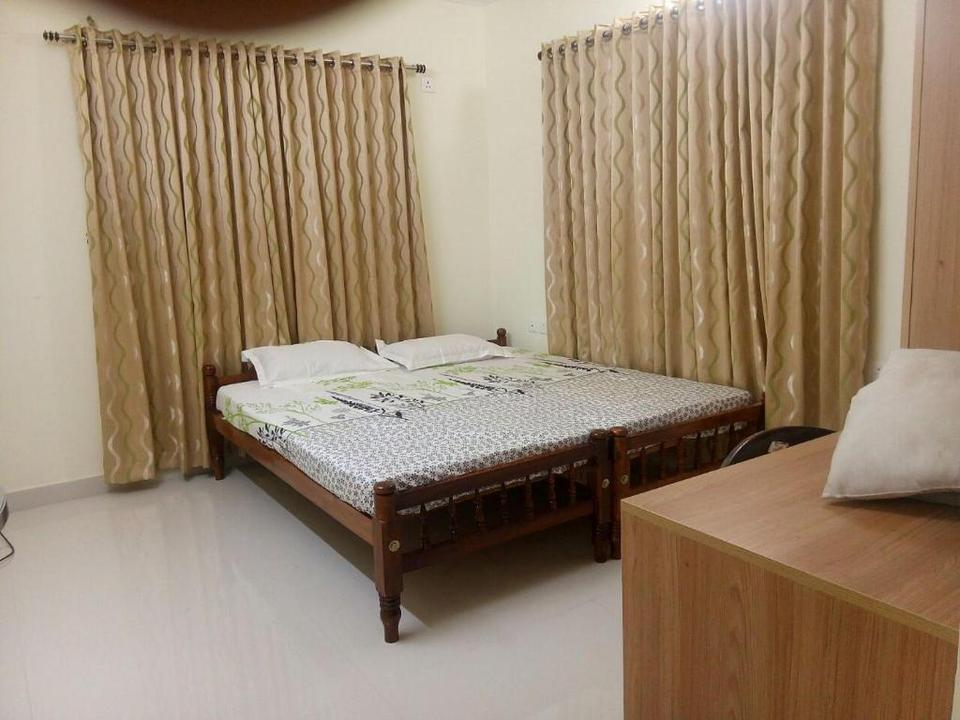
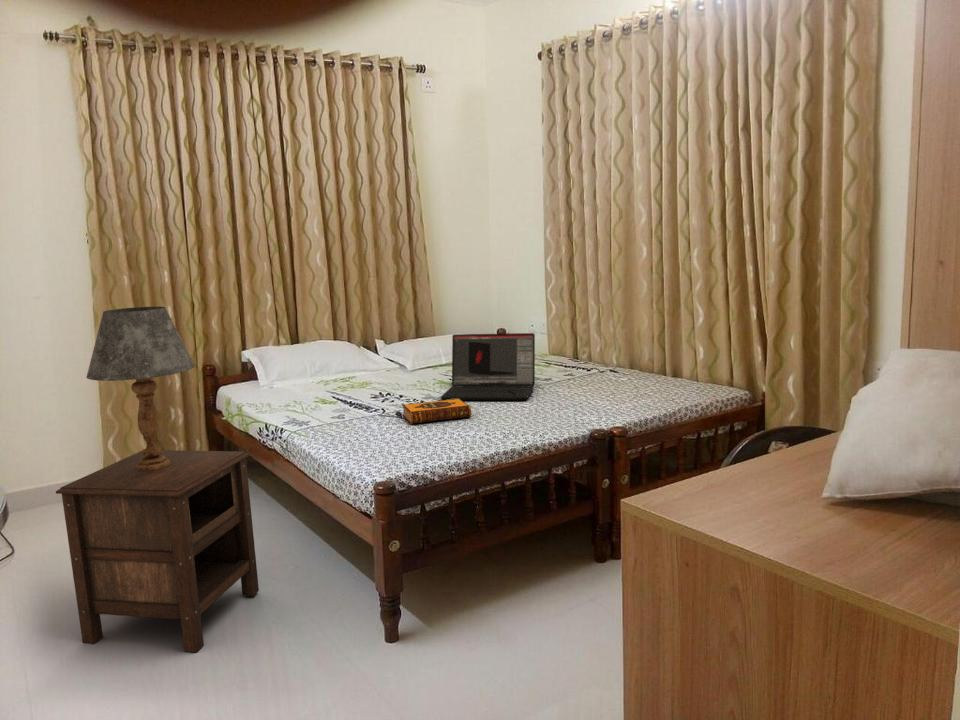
+ nightstand [55,449,260,653]
+ hardback book [401,399,472,425]
+ table lamp [85,306,196,470]
+ laptop [439,332,536,401]
